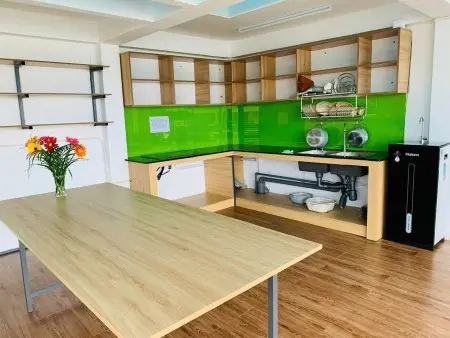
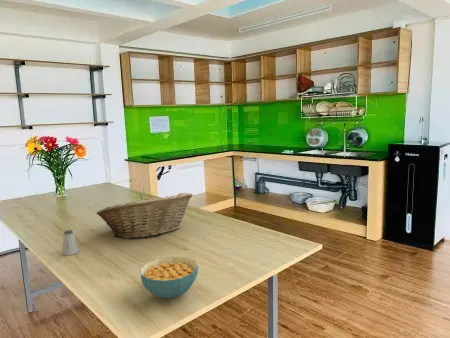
+ cereal bowl [139,255,199,300]
+ saltshaker [61,229,80,256]
+ fruit basket [96,192,193,239]
